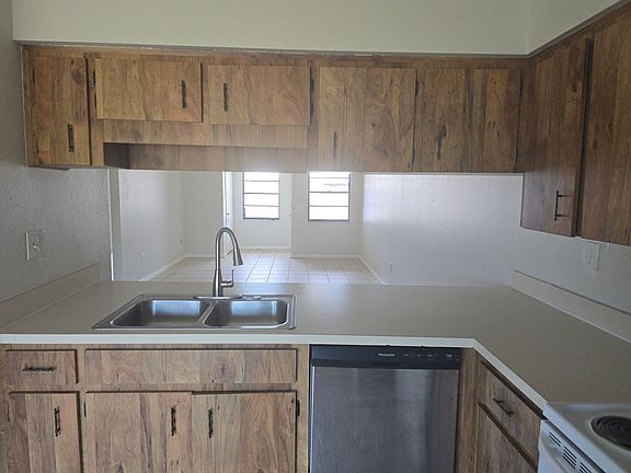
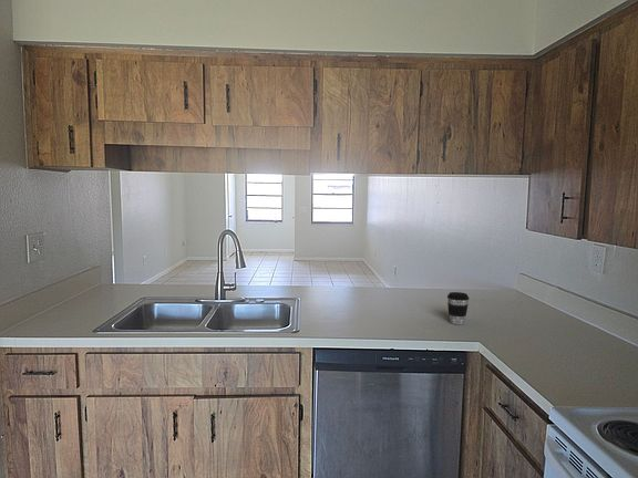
+ coffee cup [446,291,470,325]
